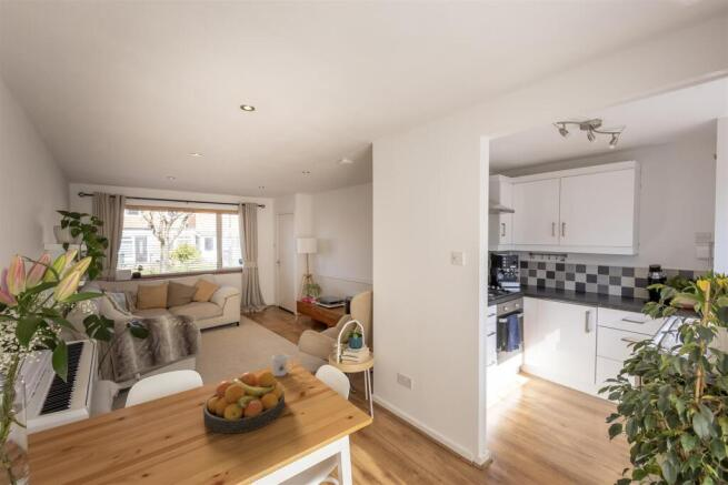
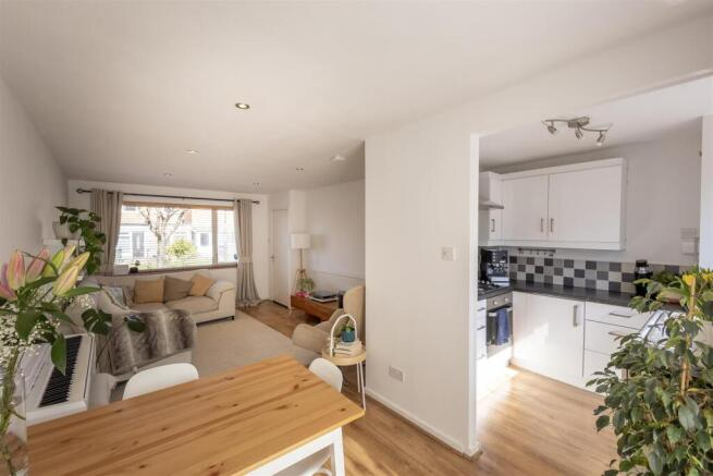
- mug [271,353,295,377]
- fruit bowl [202,370,286,434]
